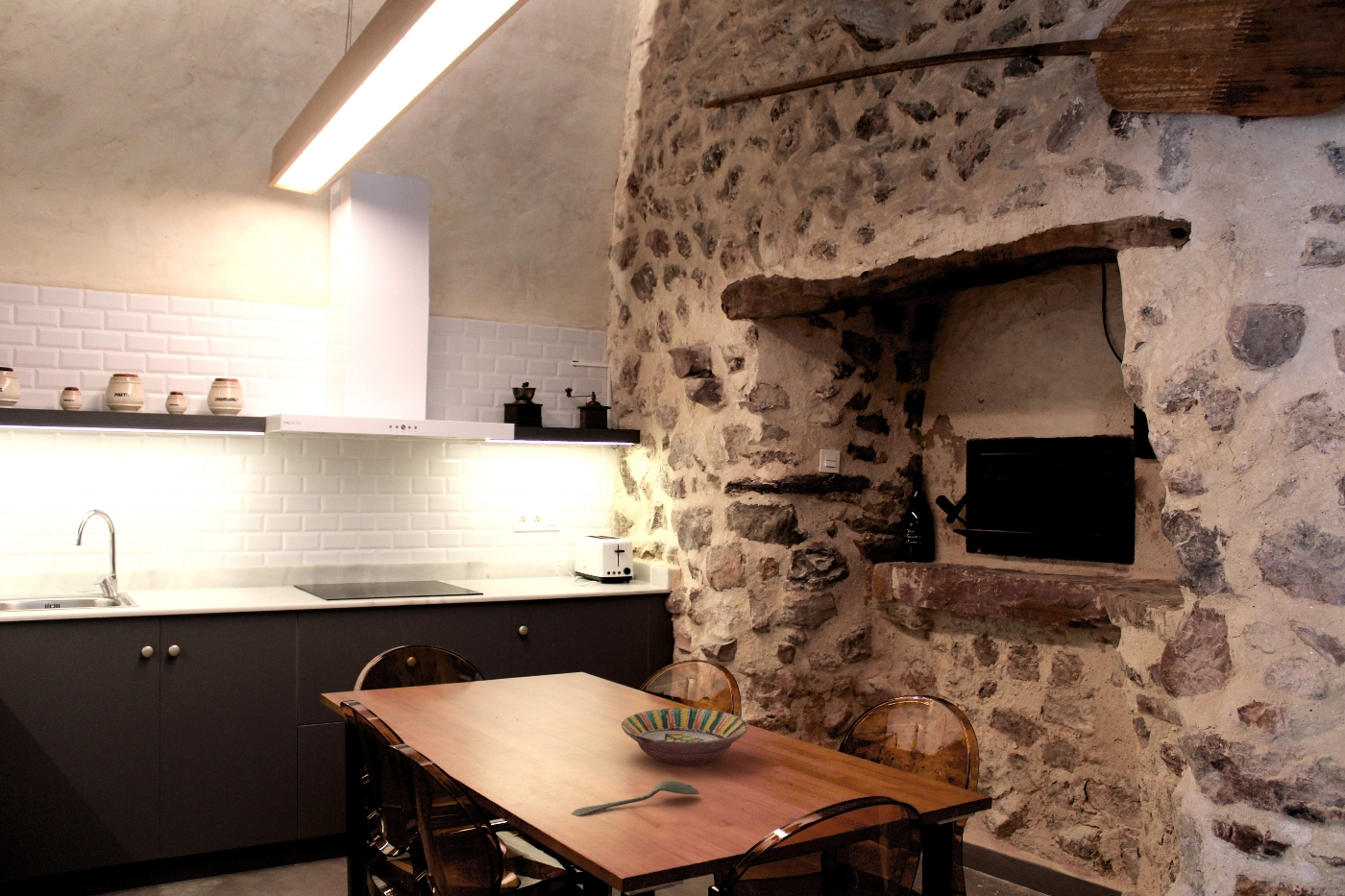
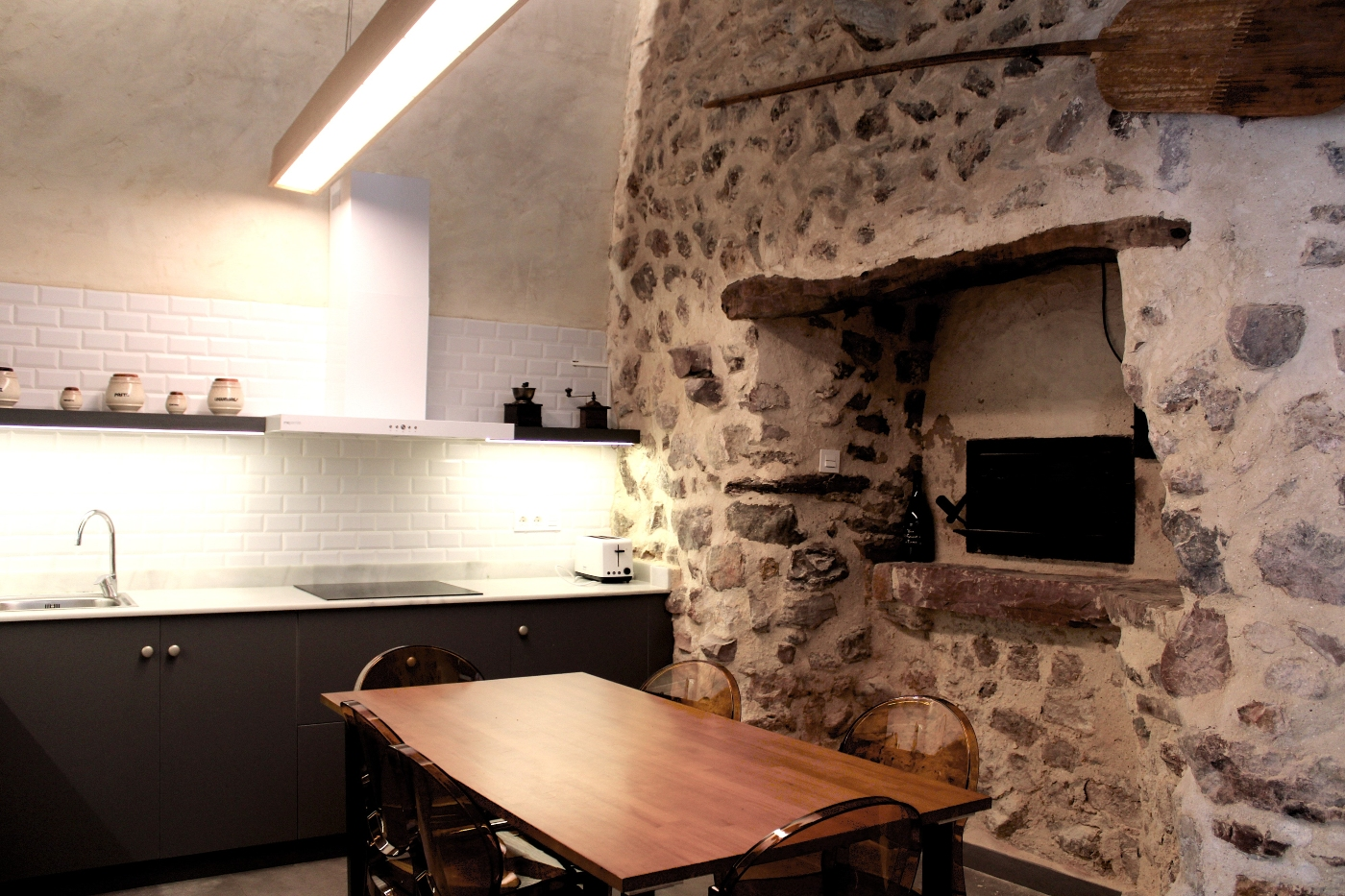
- serving bowl [621,708,749,766]
- spoon [571,779,700,817]
